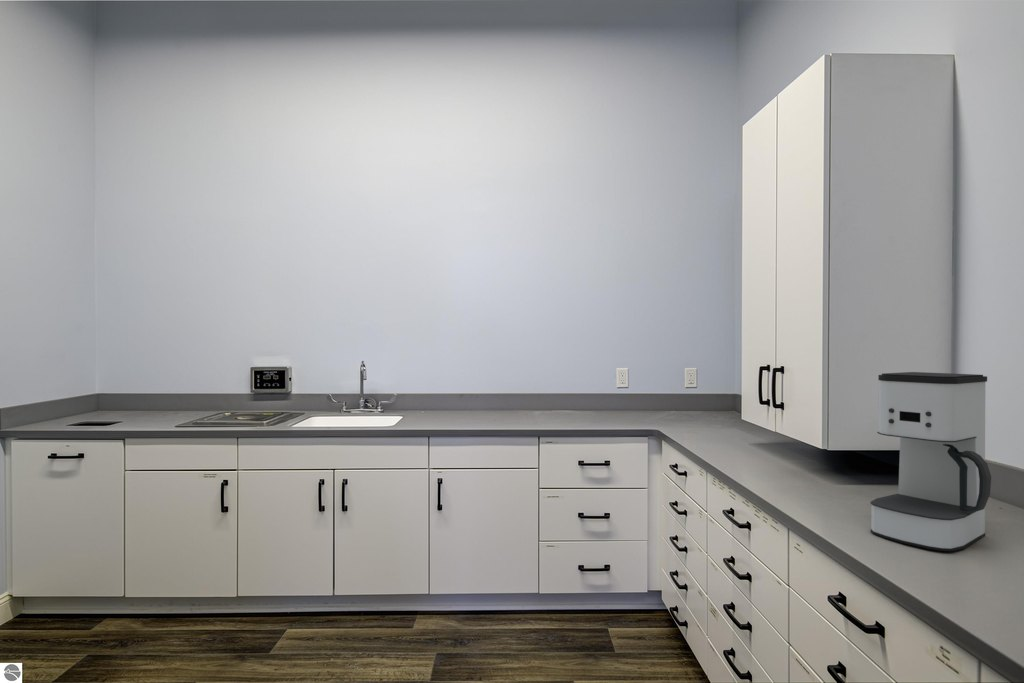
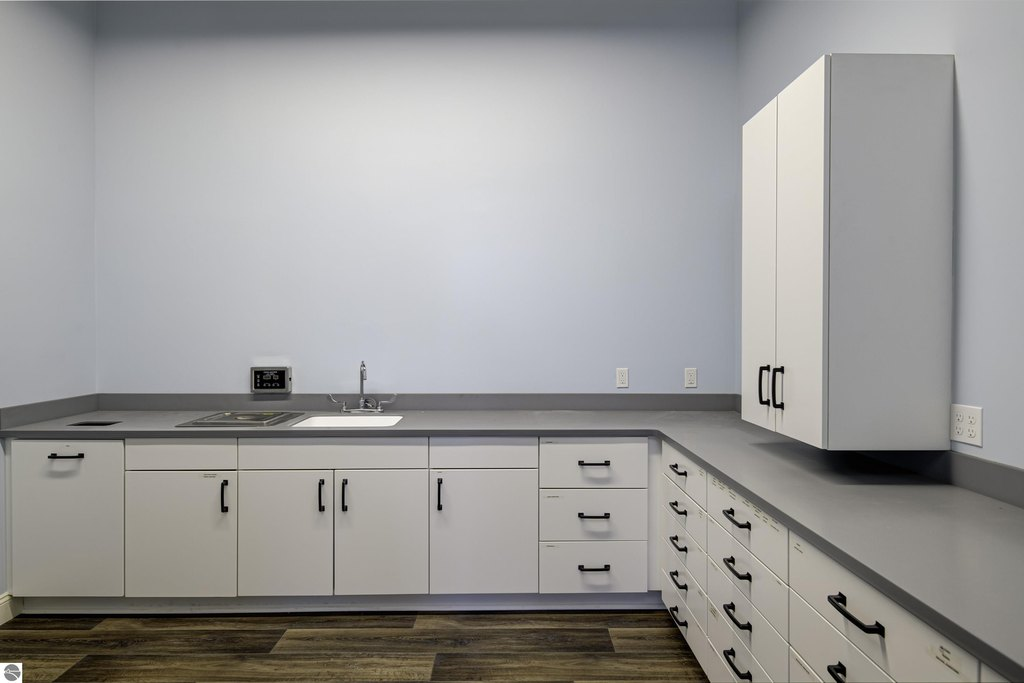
- coffee maker [869,371,992,552]
